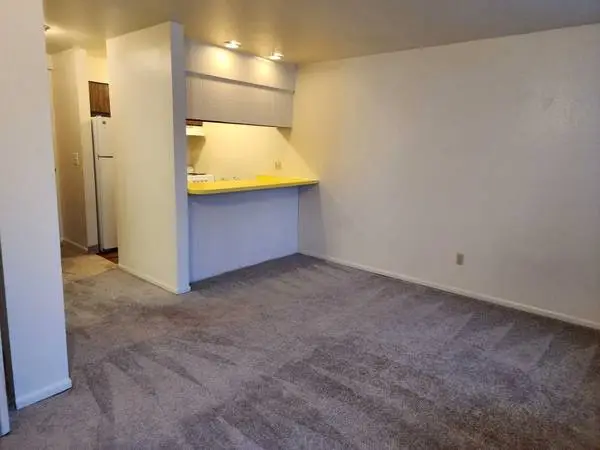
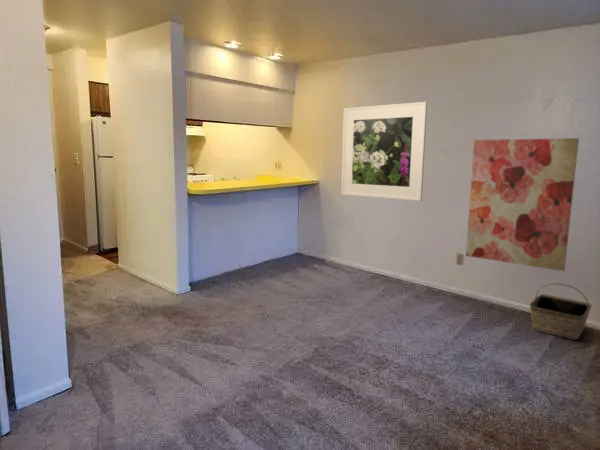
+ wall art [465,137,580,272]
+ basket [529,282,593,341]
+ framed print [340,101,428,202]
